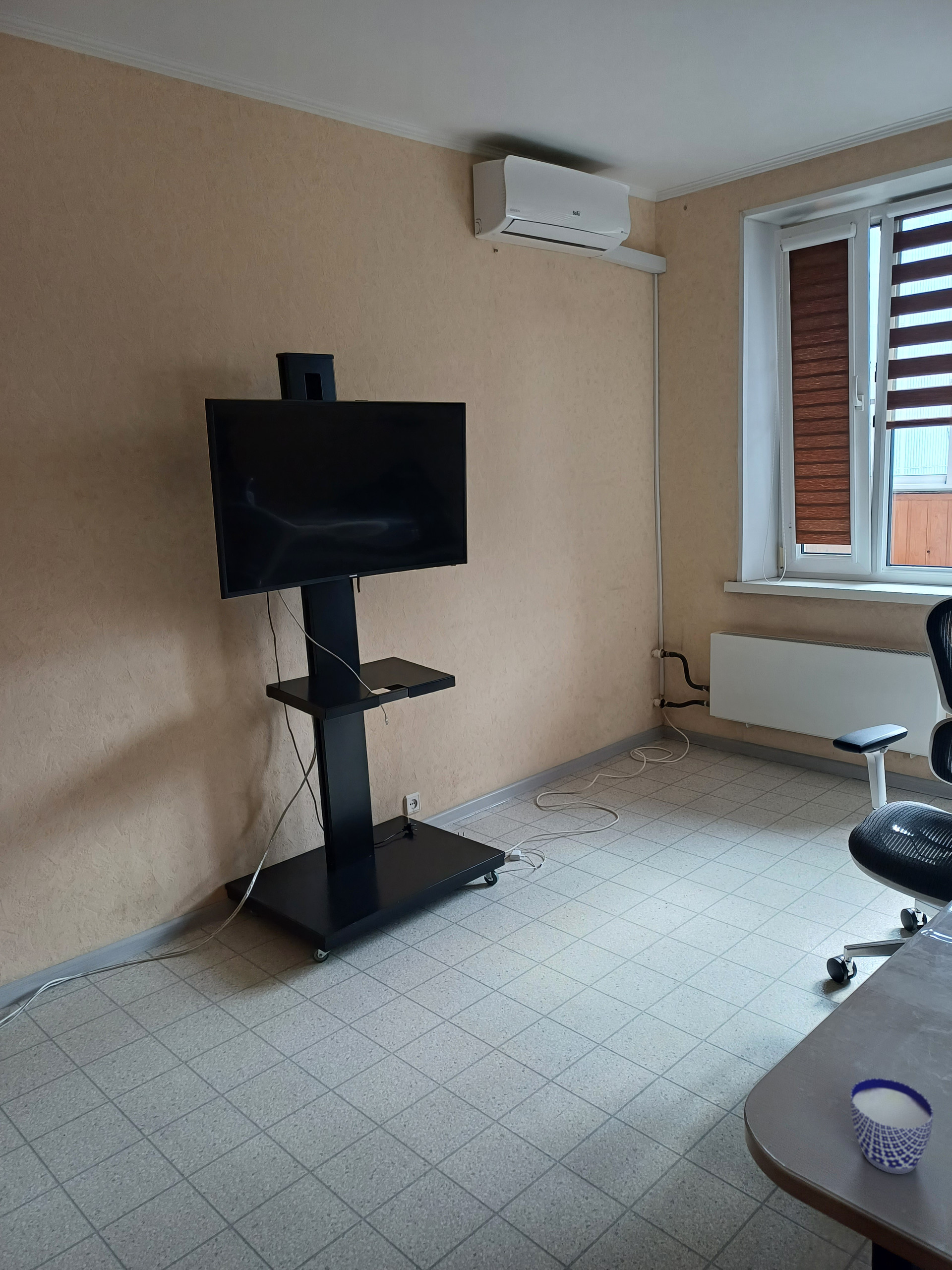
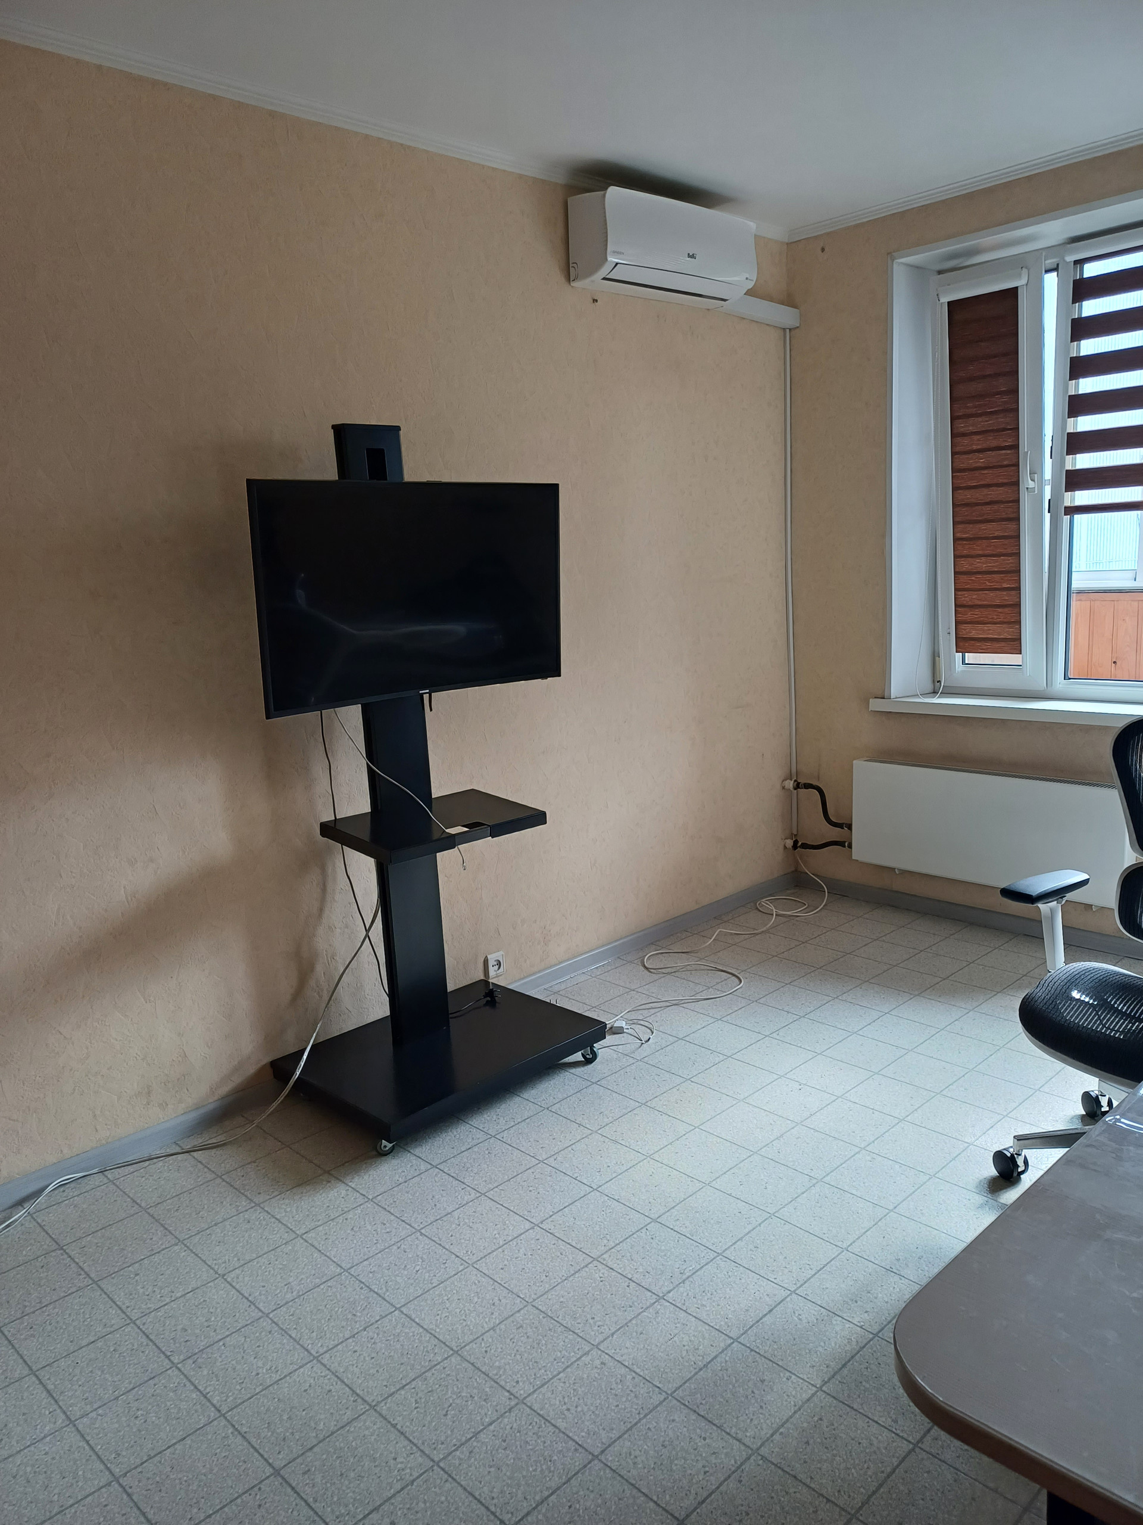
- cup [850,1078,934,1175]
